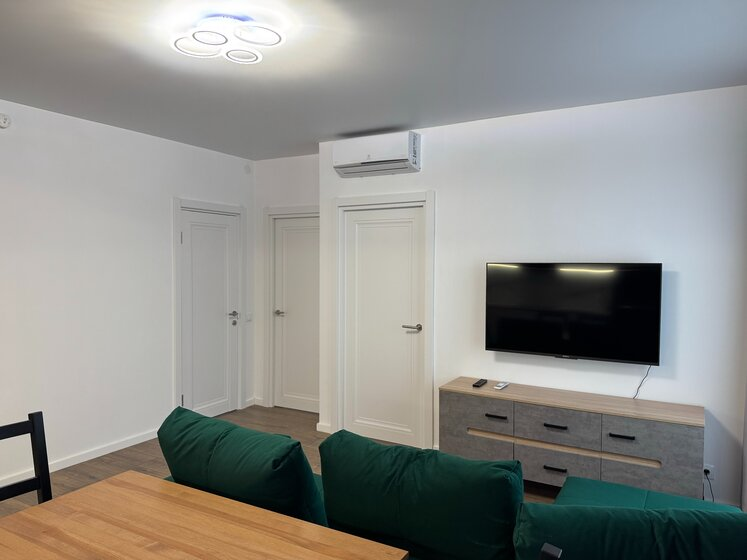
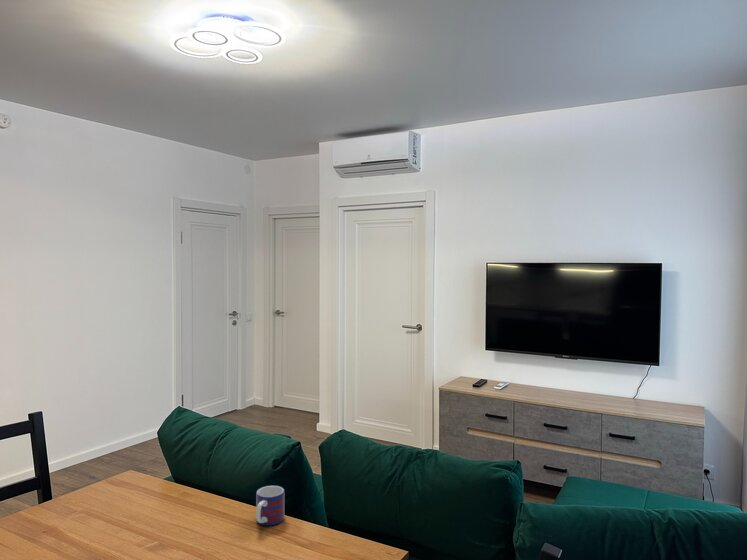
+ mug [255,485,285,526]
